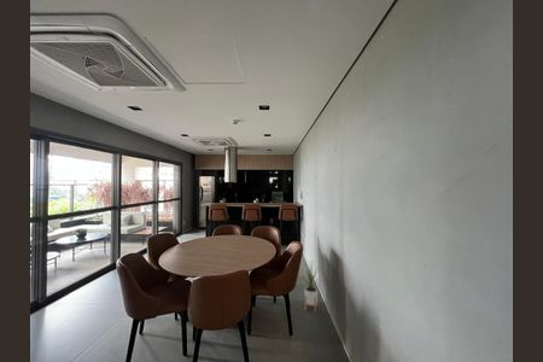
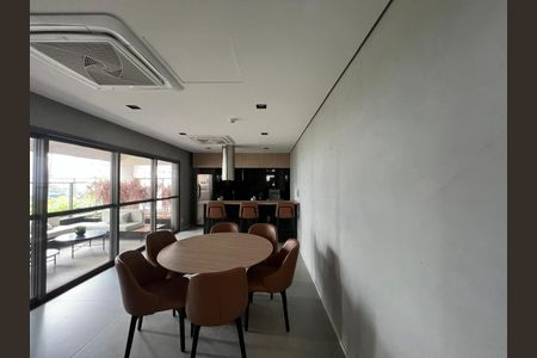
- house plant [300,258,323,314]
